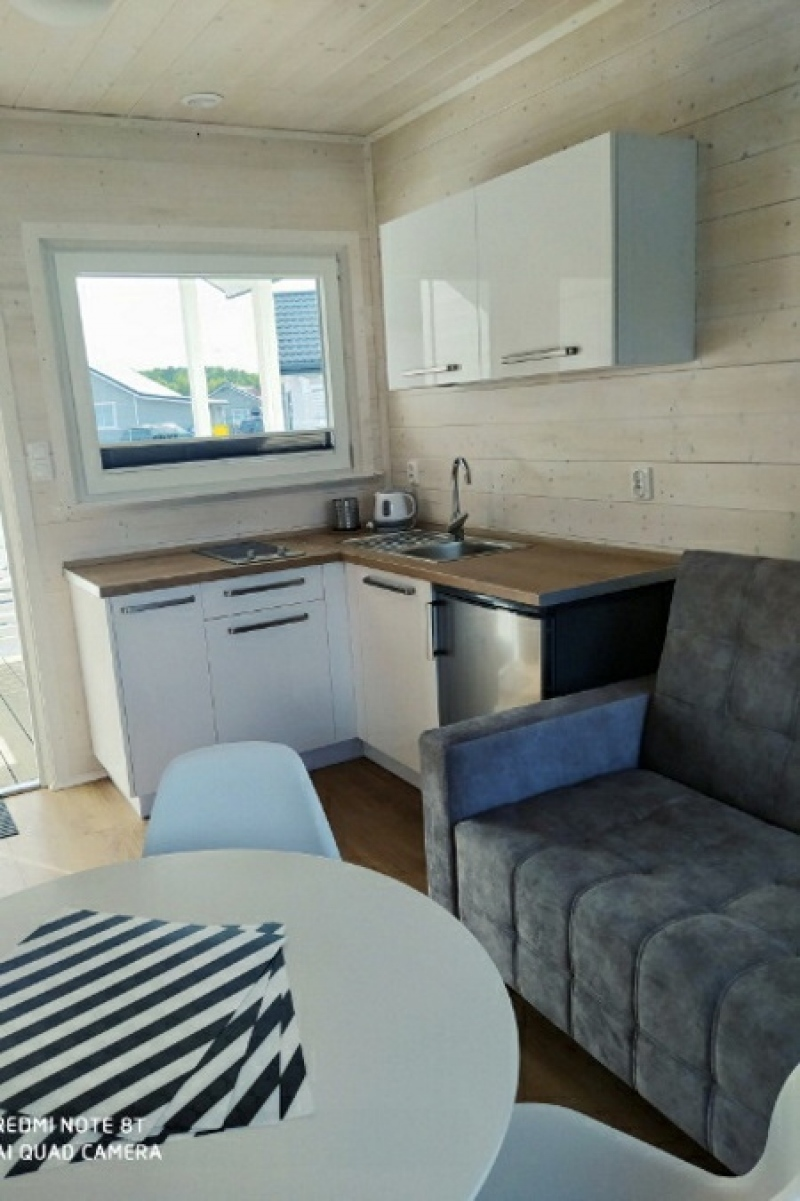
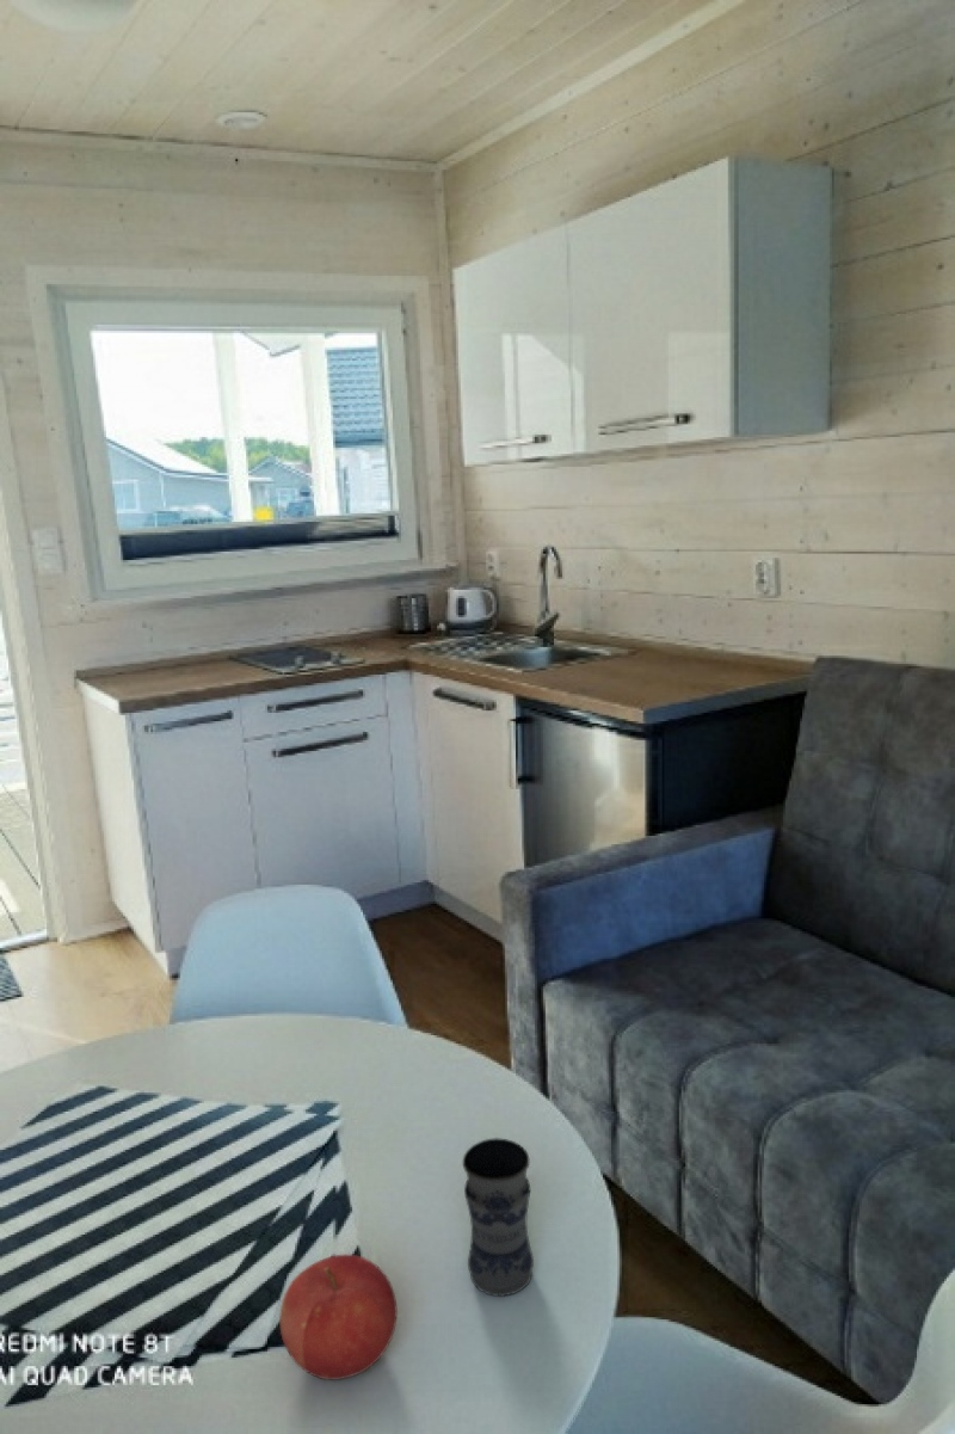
+ jar [462,1137,535,1297]
+ fruit [278,1254,399,1380]
